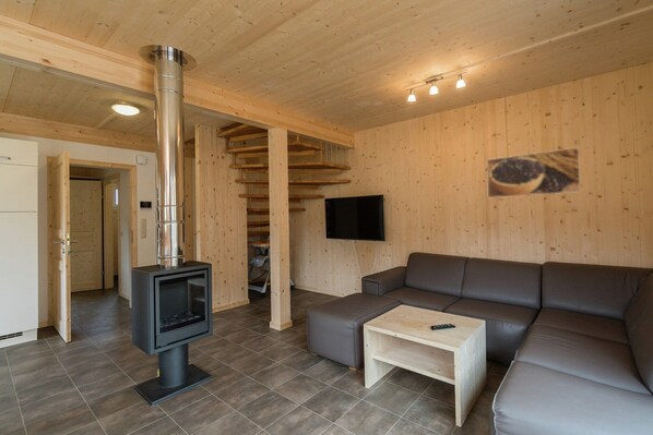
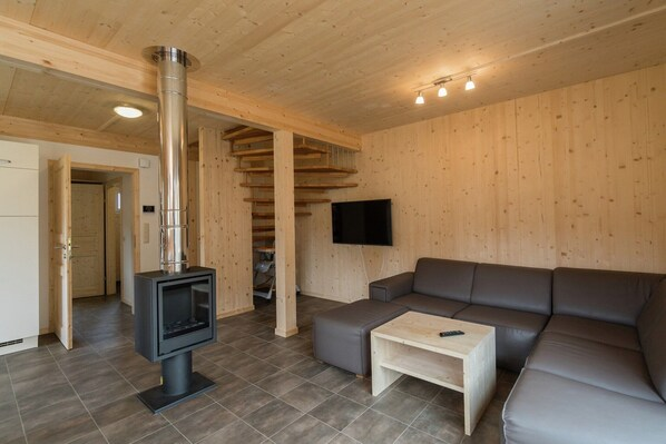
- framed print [486,146,581,198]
